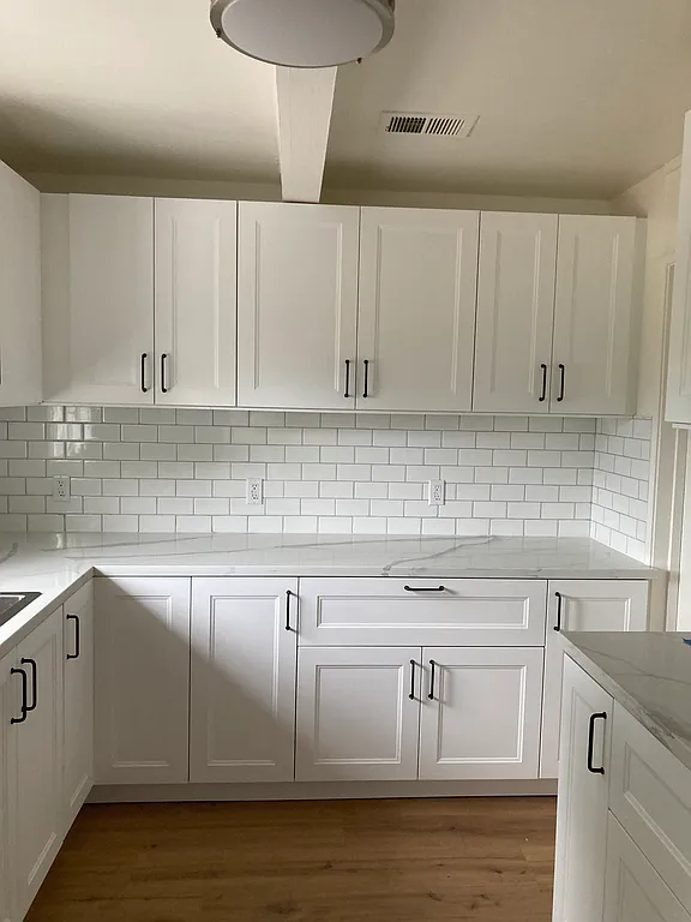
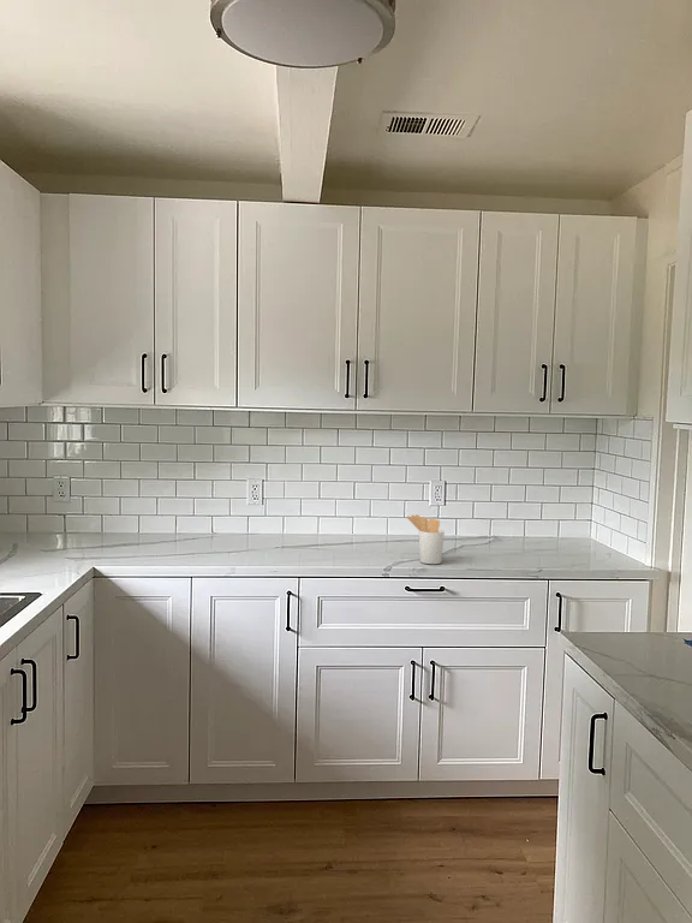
+ utensil holder [406,513,446,565]
